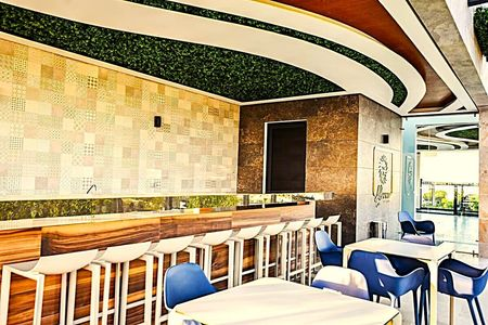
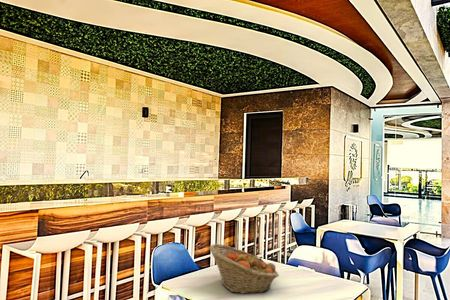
+ fruit basket [208,243,280,295]
